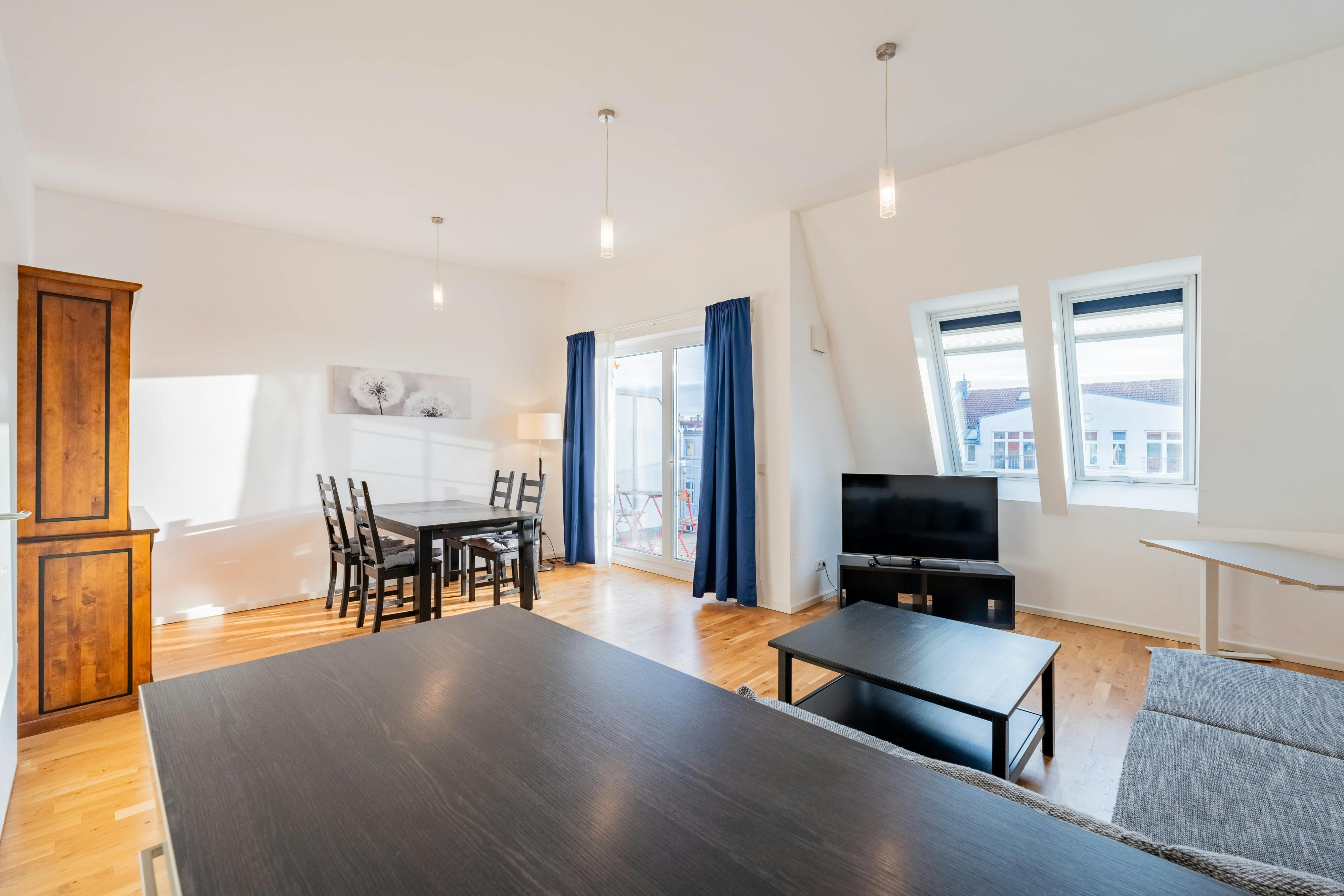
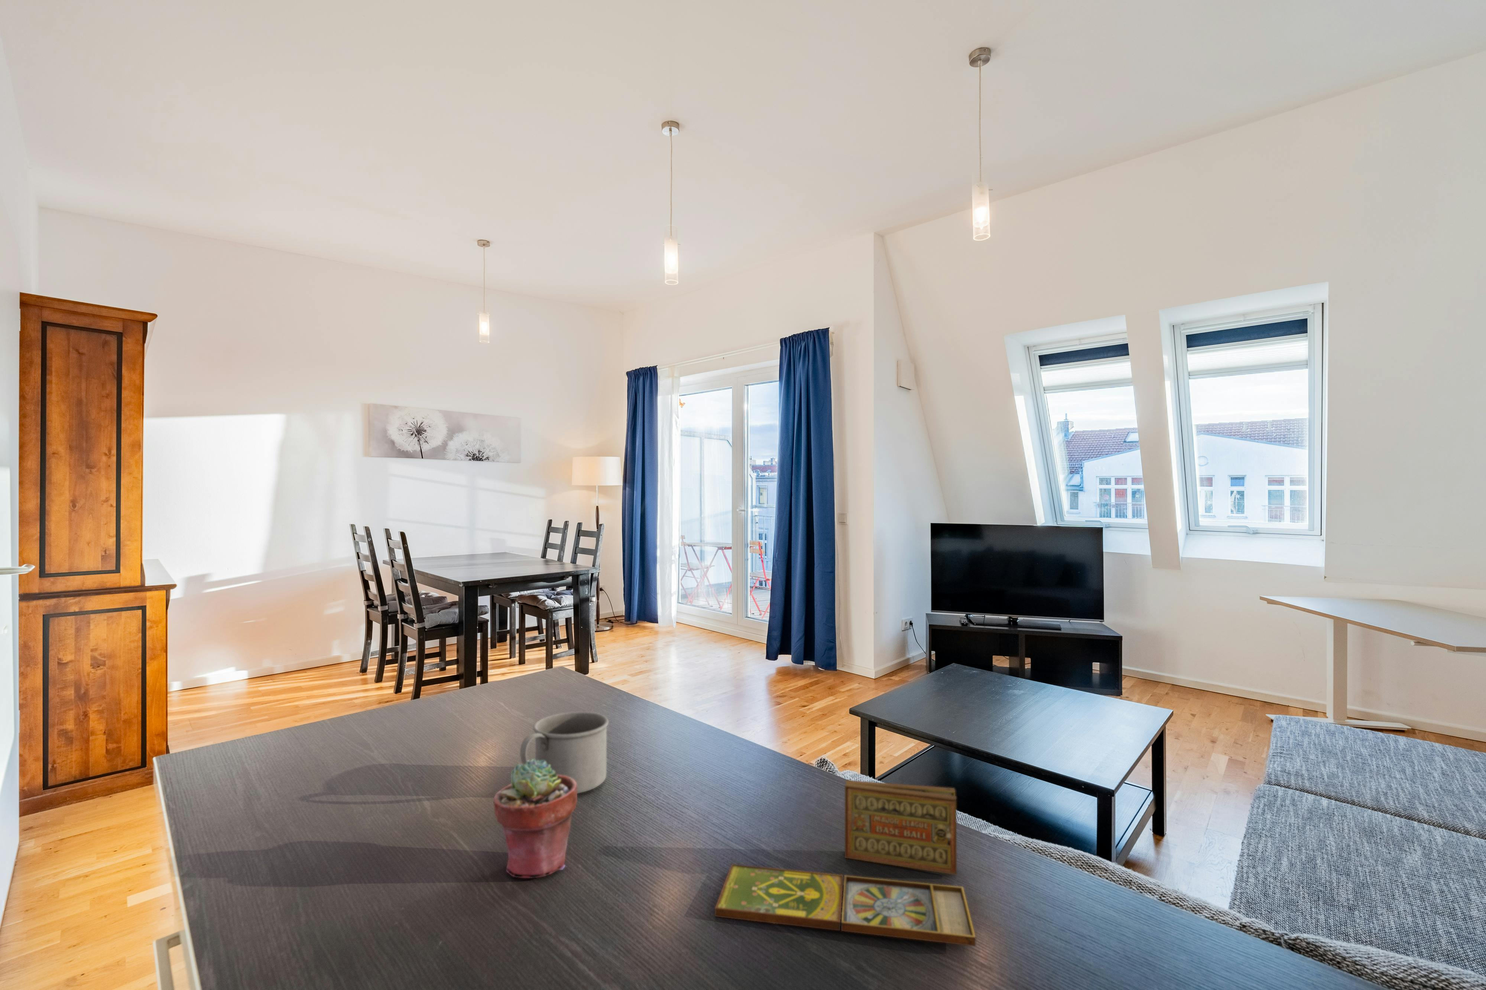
+ mug [520,712,609,794]
+ board game [714,780,976,947]
+ potted succulent [493,758,577,878]
